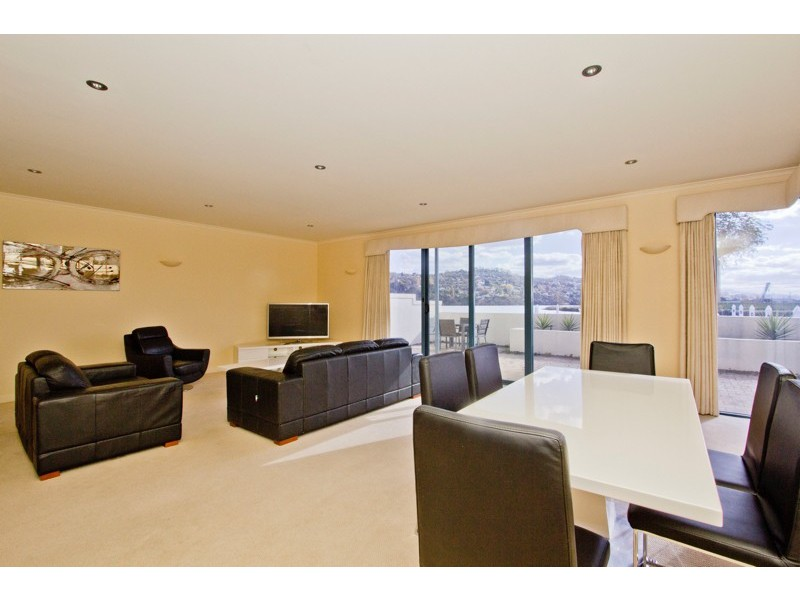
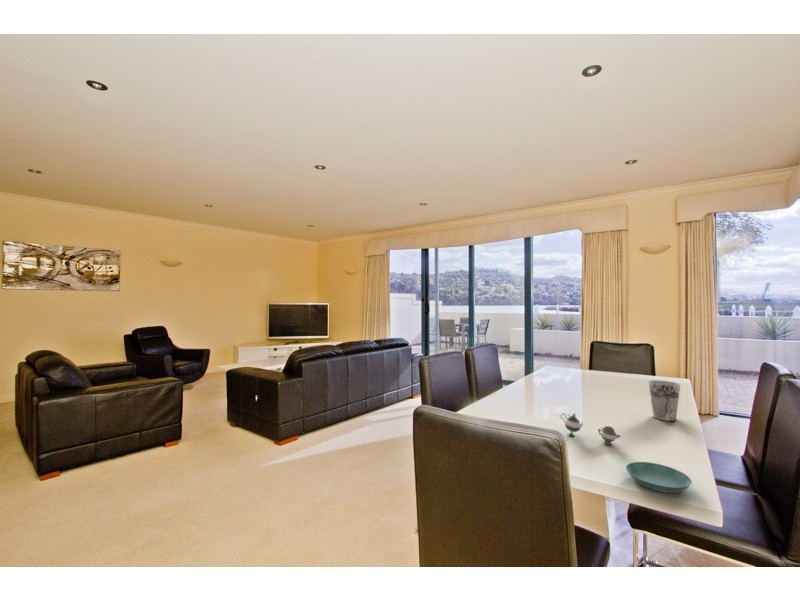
+ teapot [560,413,622,445]
+ saucer [625,461,693,494]
+ cup [648,379,681,422]
